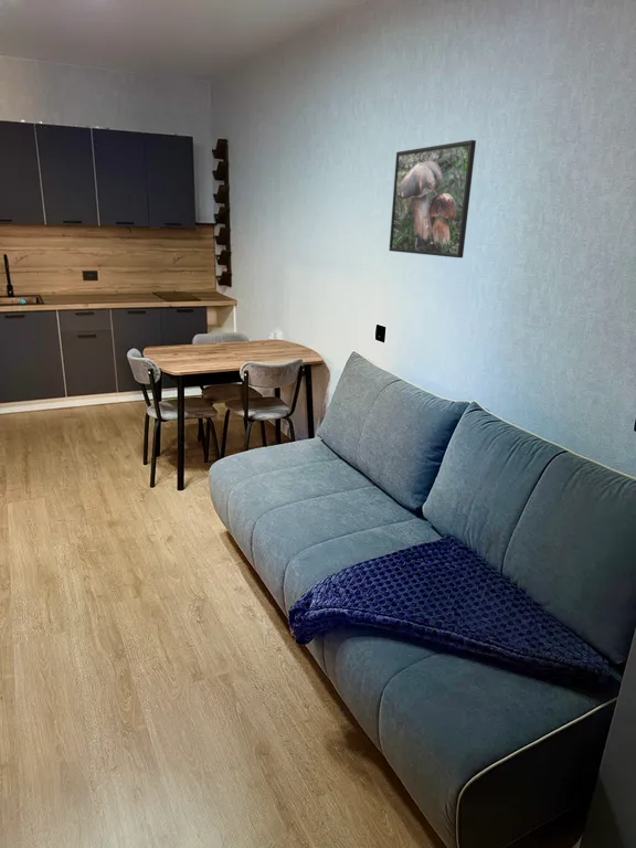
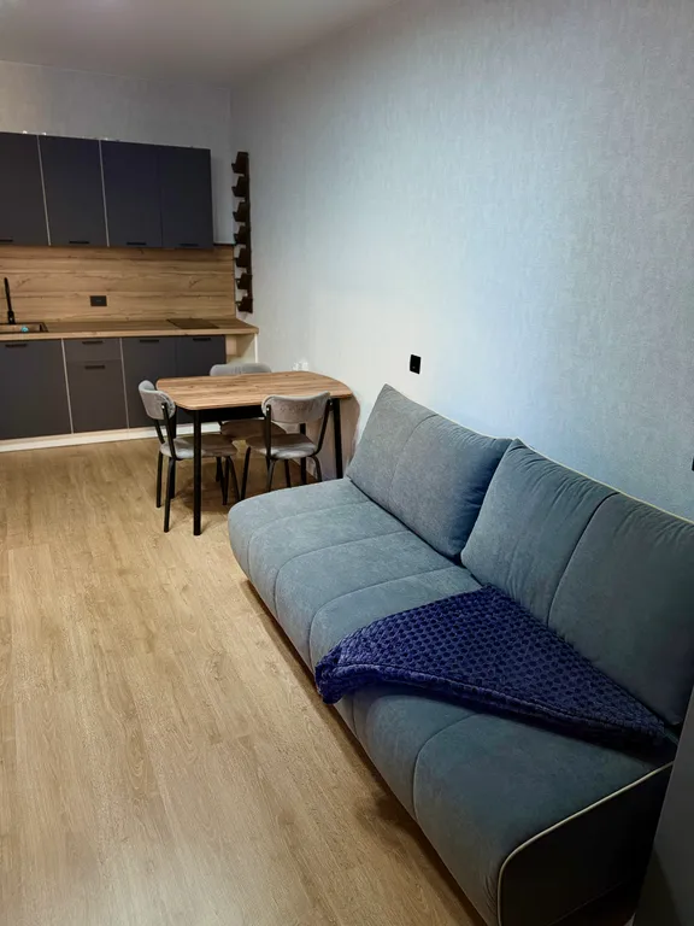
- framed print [389,139,477,258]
